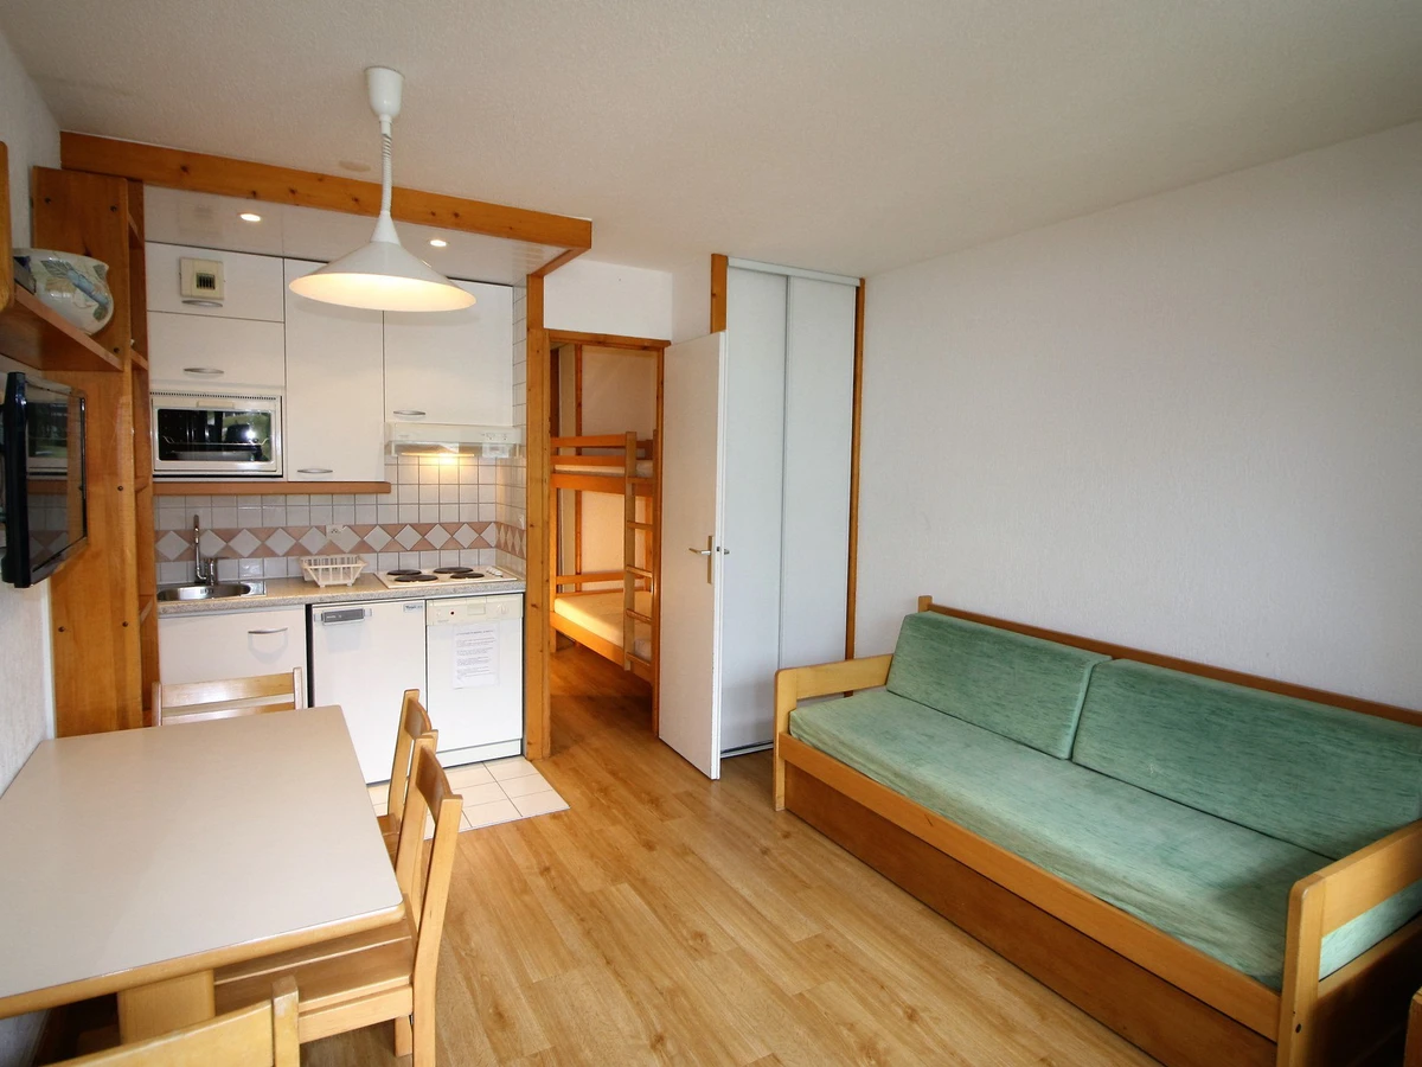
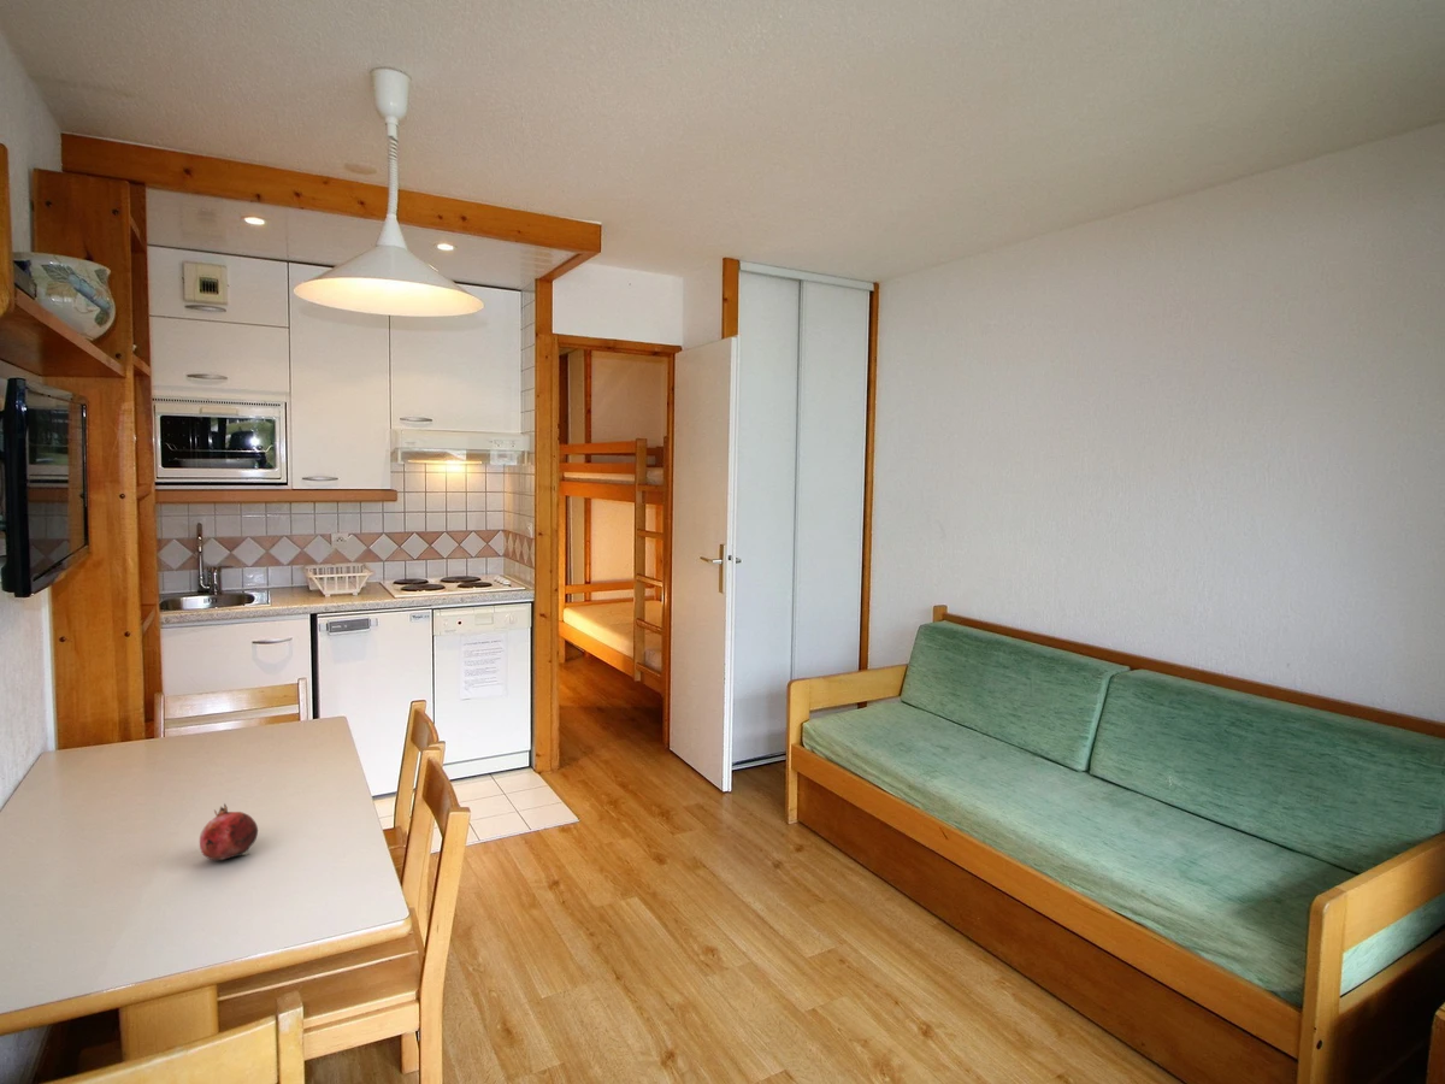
+ fruit [199,802,259,861]
